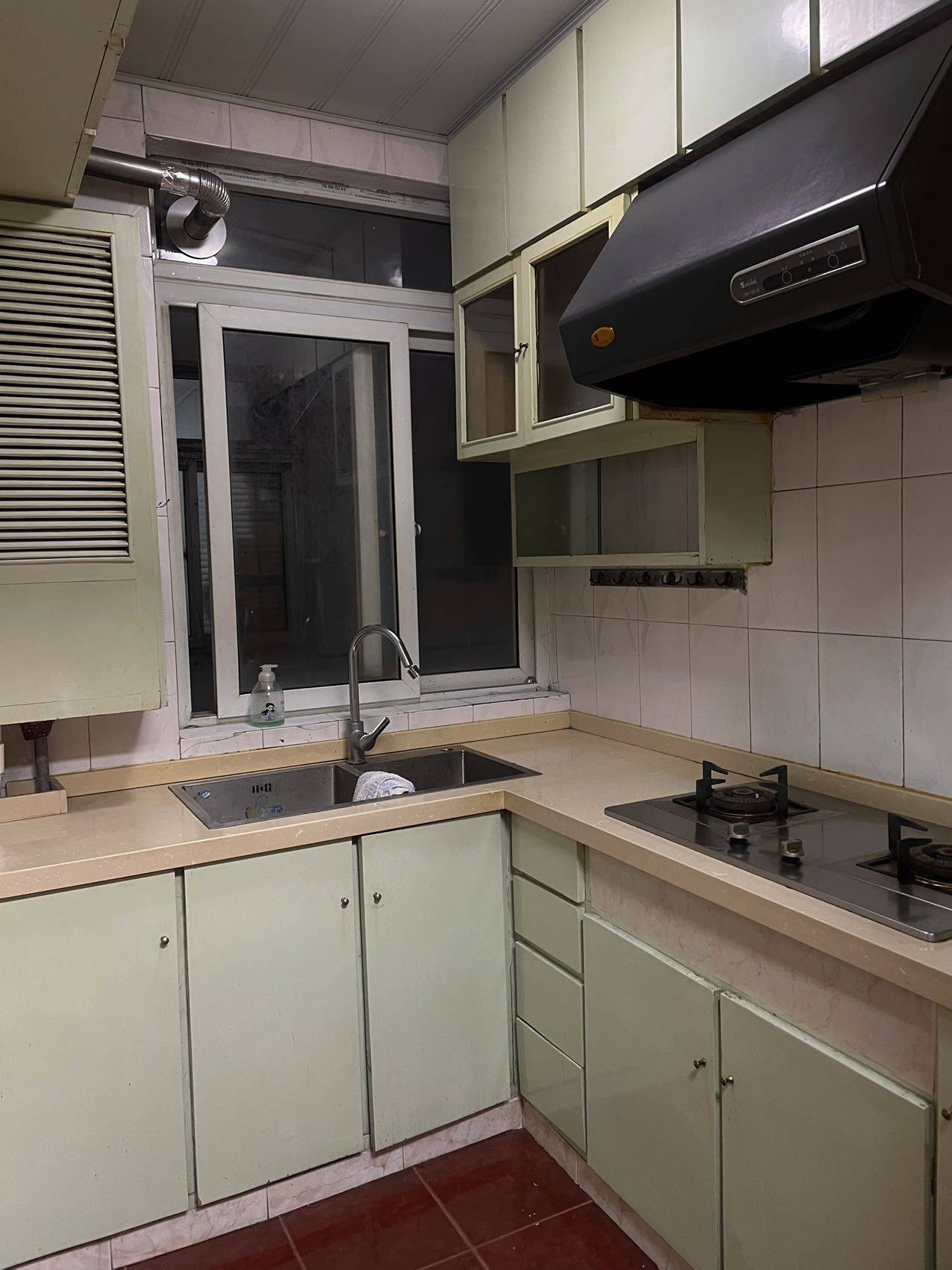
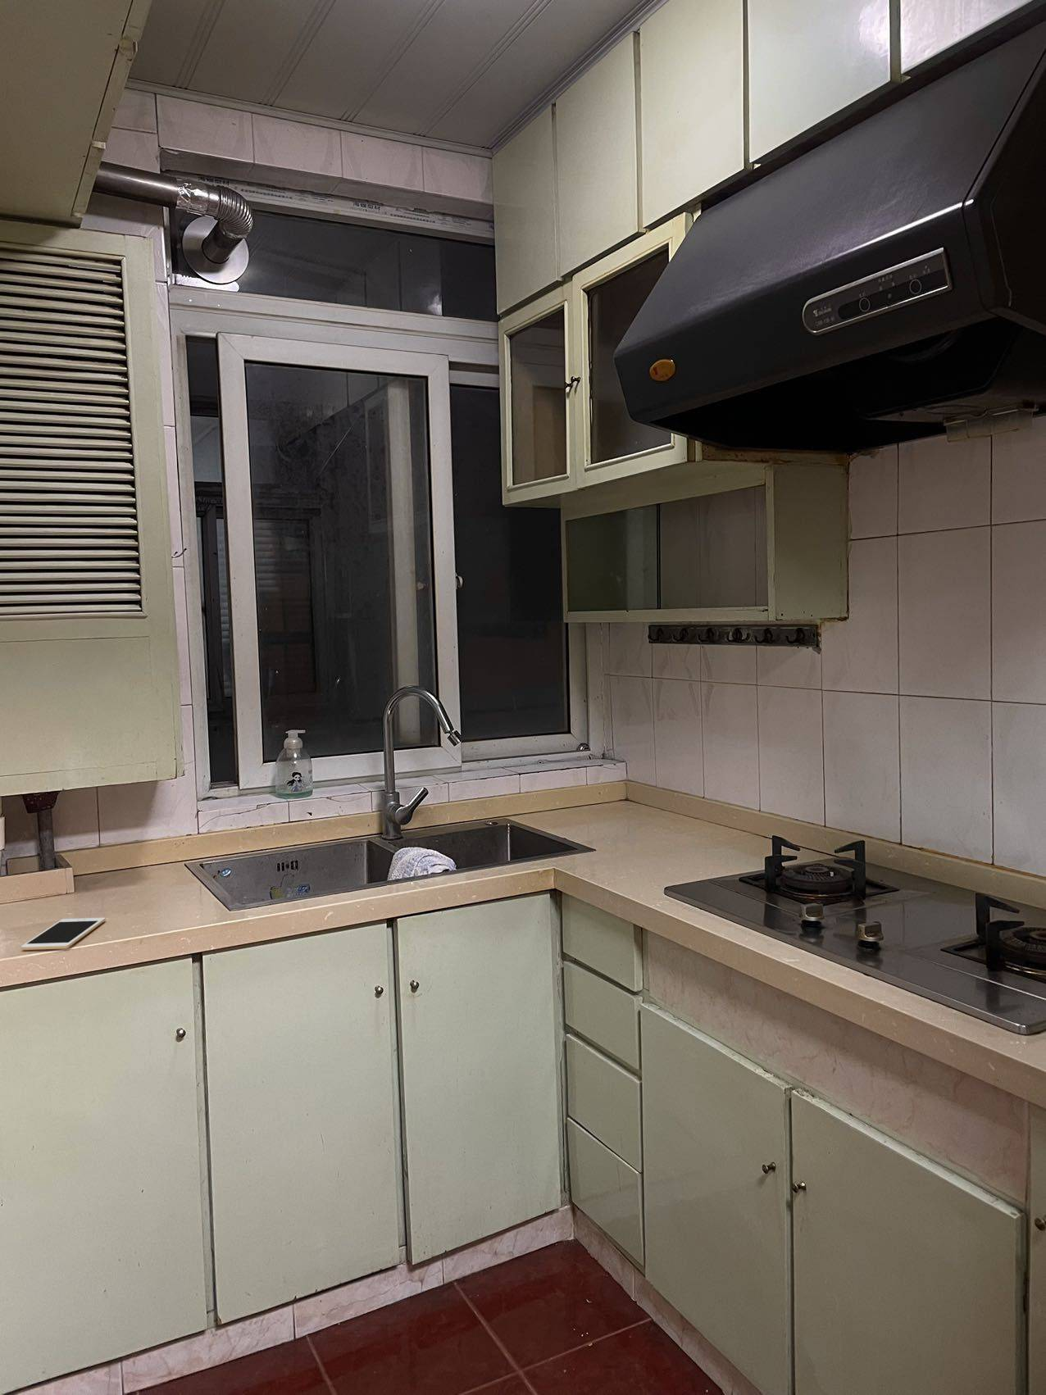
+ cell phone [21,917,105,951]
